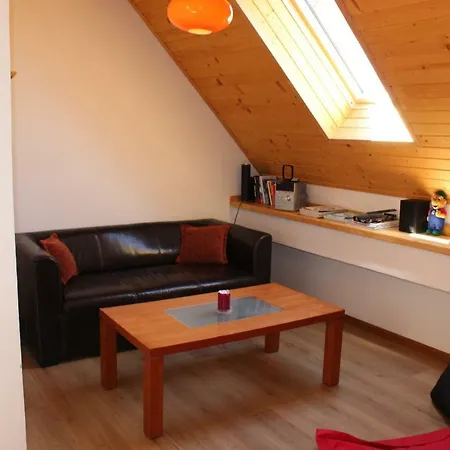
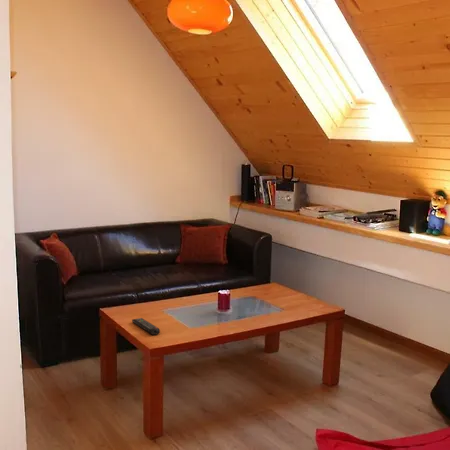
+ remote control [131,317,161,336]
